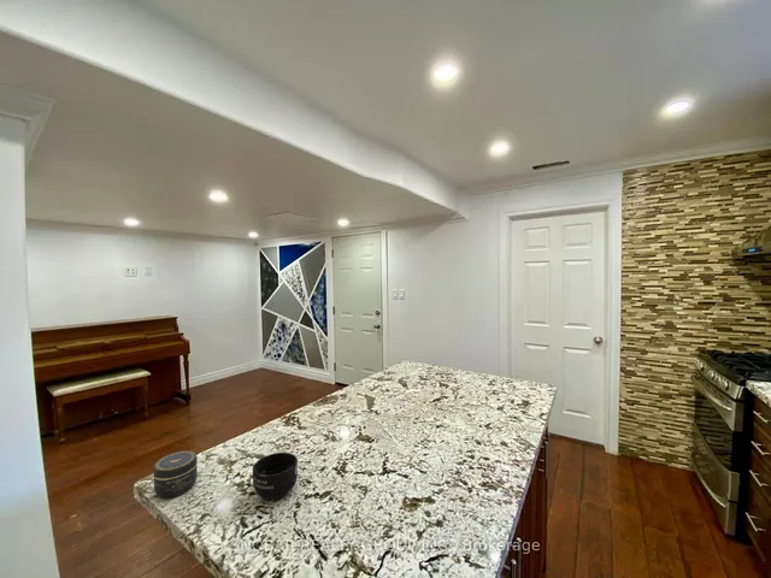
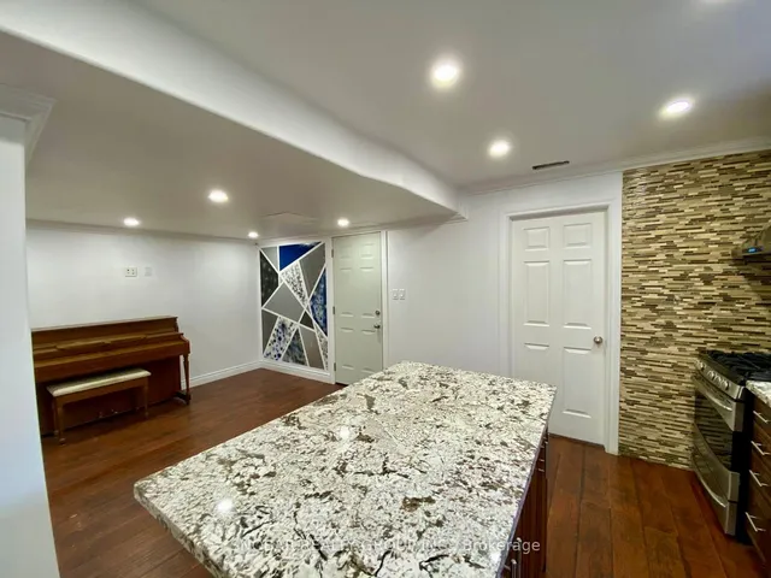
- jar [152,450,199,500]
- mug [252,452,299,502]
